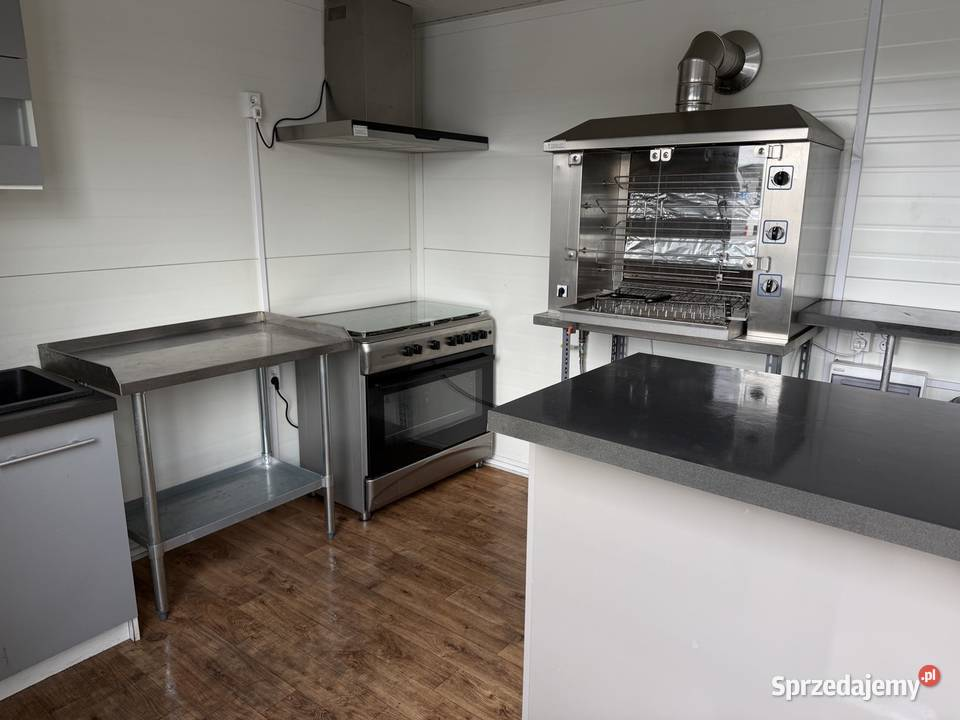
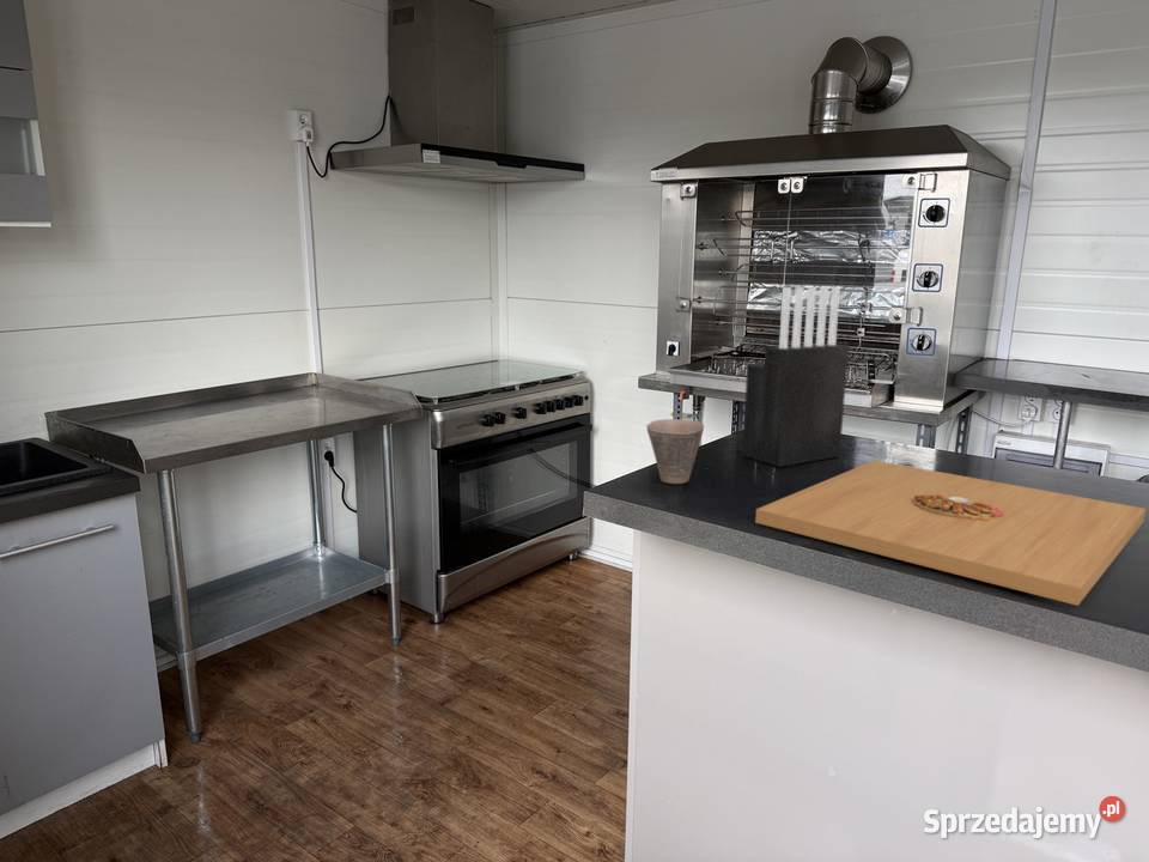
+ platter [754,460,1147,607]
+ cup [645,418,705,485]
+ knife block [741,285,850,468]
